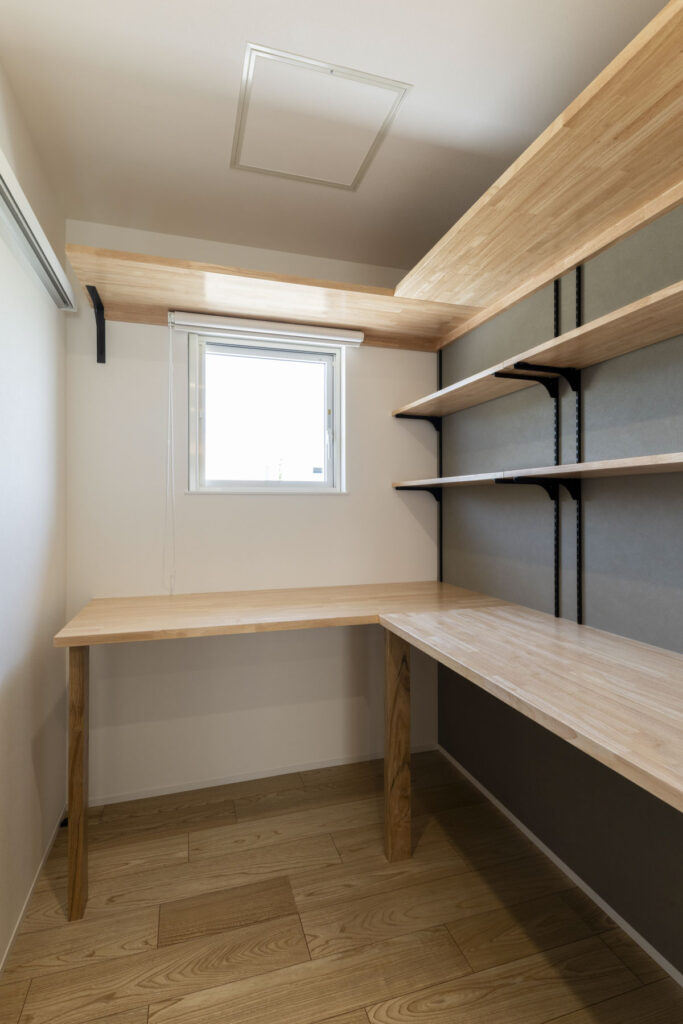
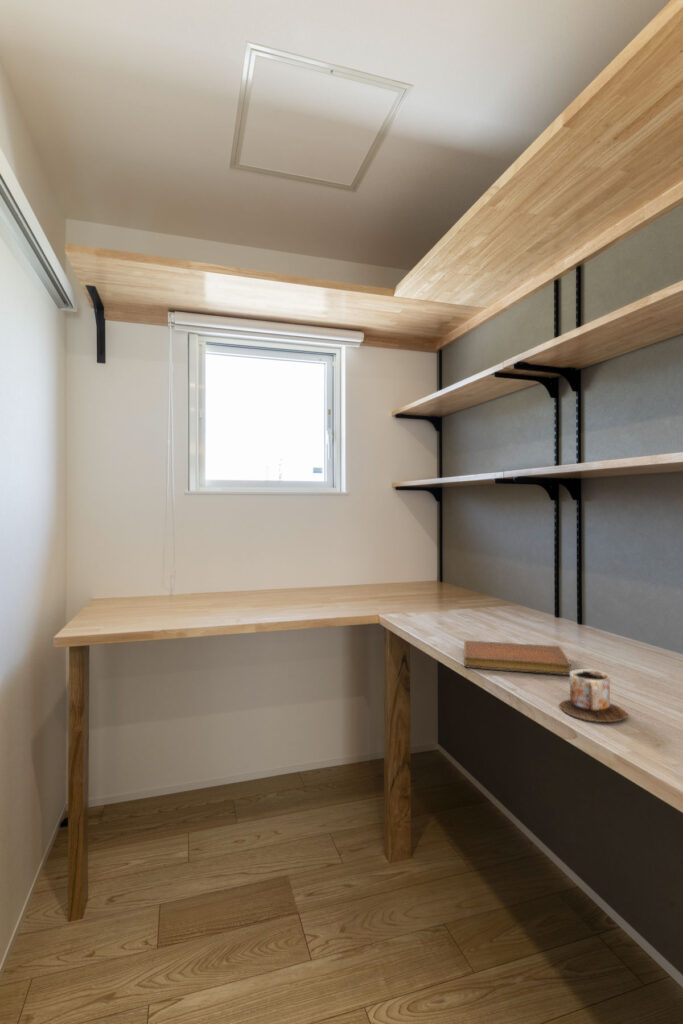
+ mug [558,668,628,723]
+ notebook [463,640,572,676]
